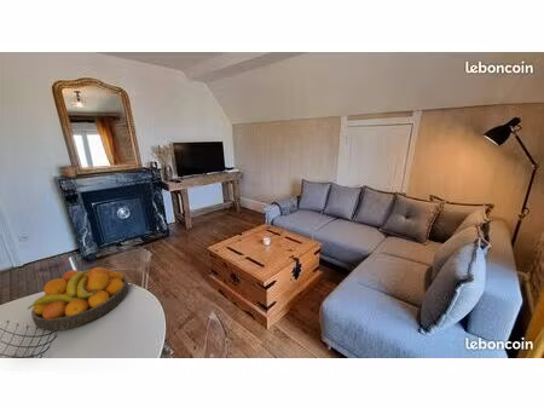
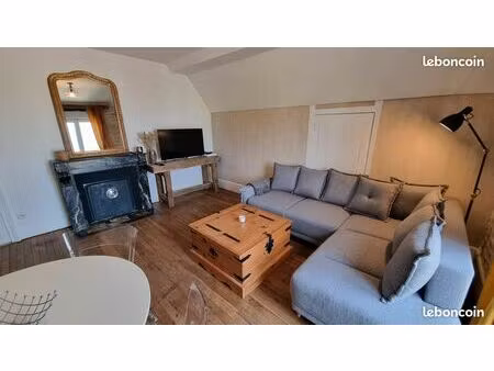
- fruit bowl [27,266,129,332]
